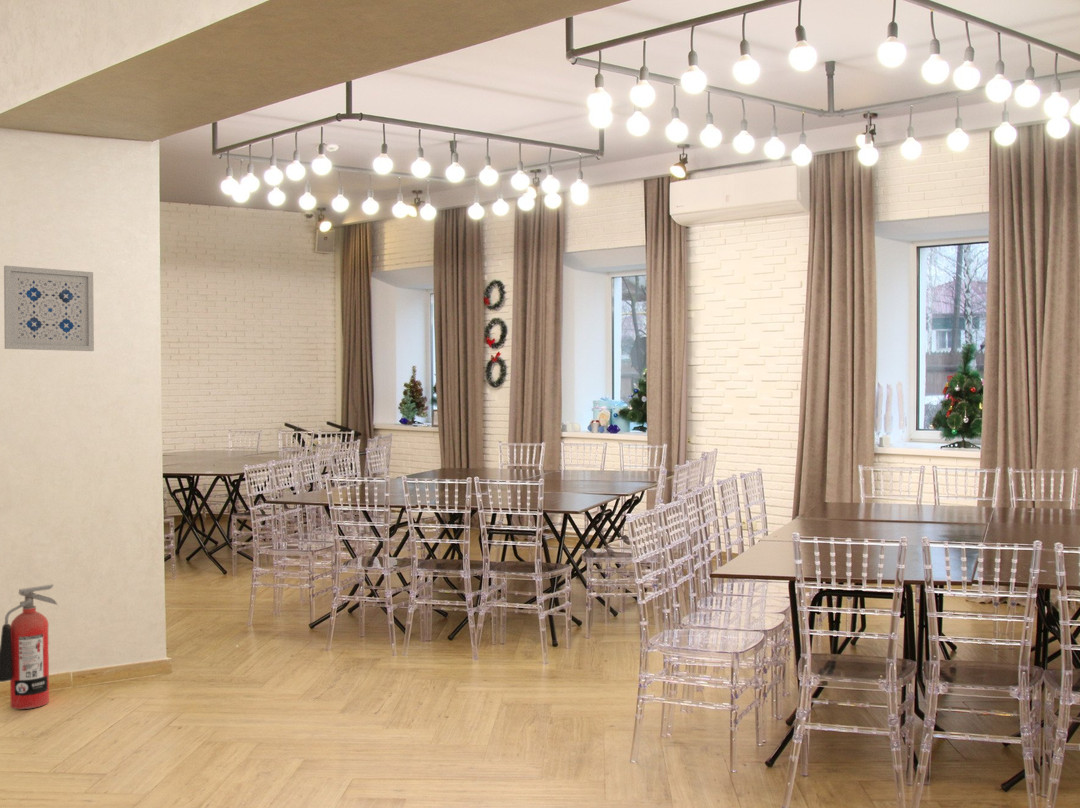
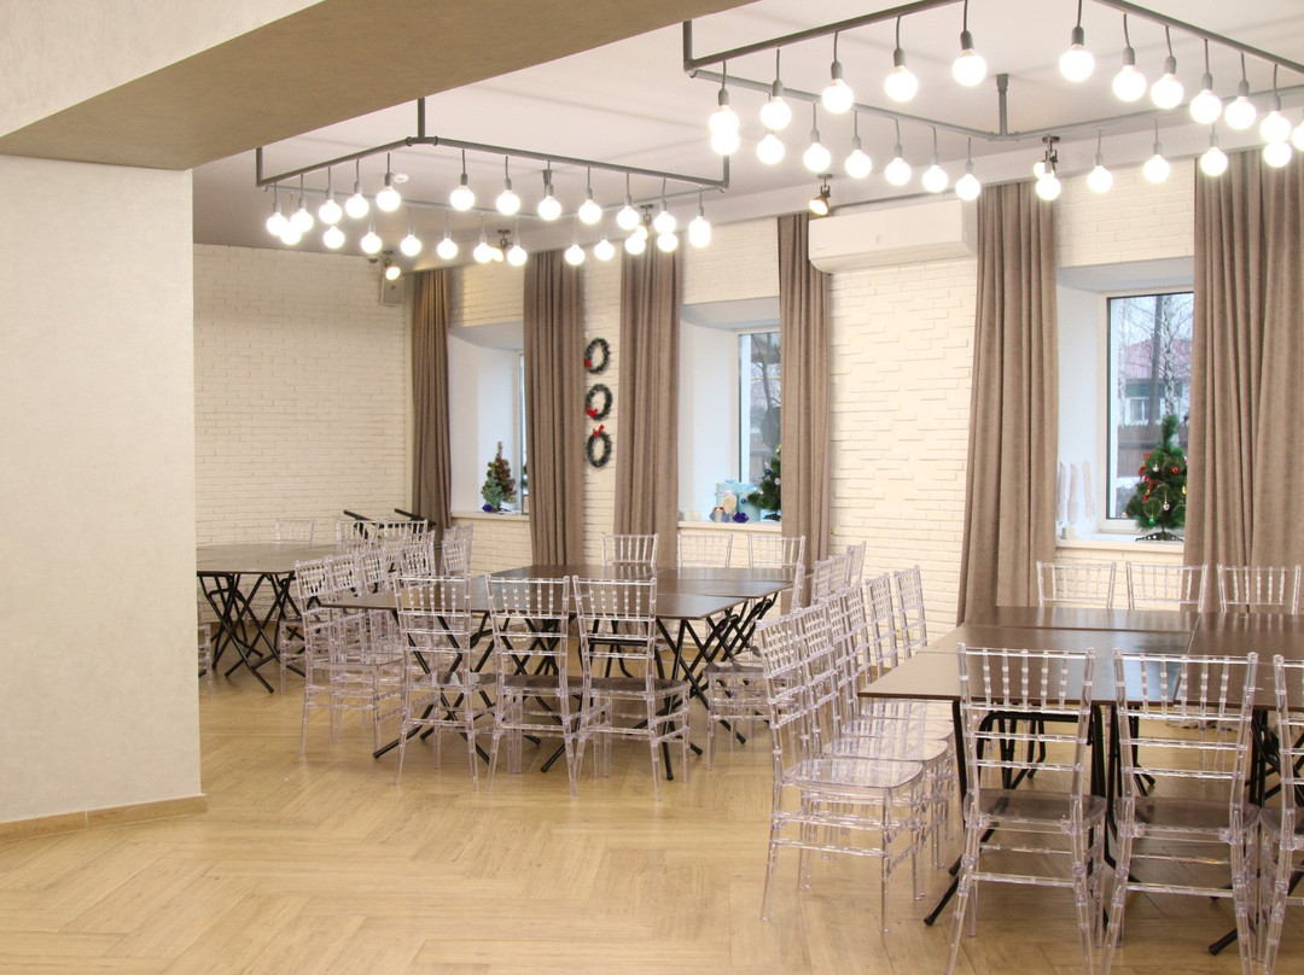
- fire extinguisher [0,583,59,710]
- wall art [3,264,95,352]
